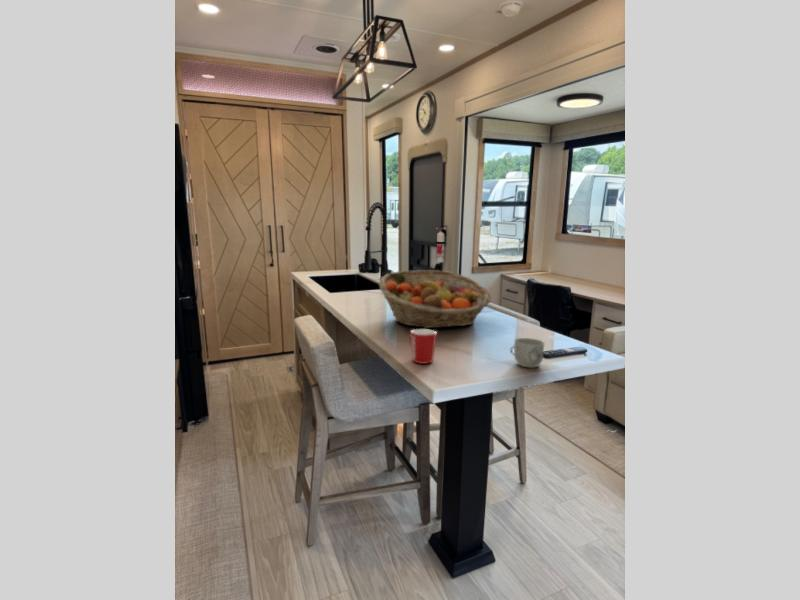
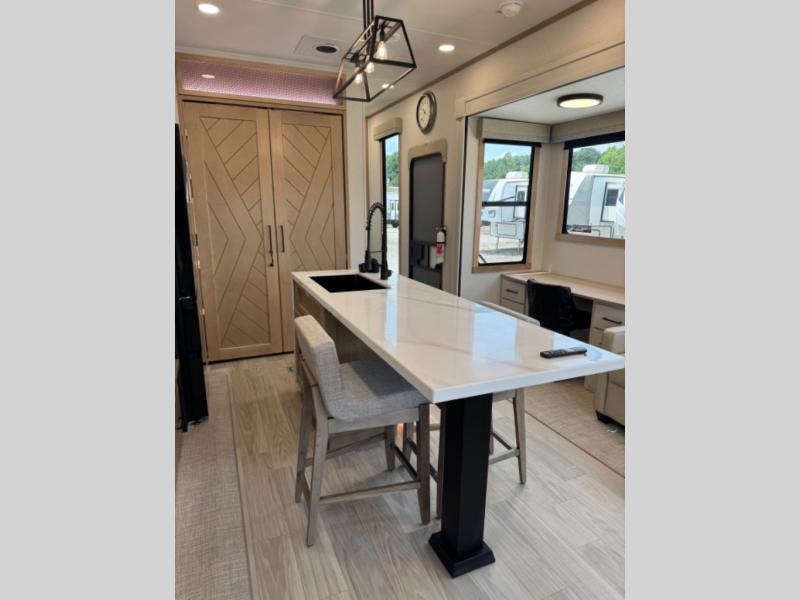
- fruit basket [378,269,492,329]
- mug [509,337,545,369]
- mug [408,328,438,365]
